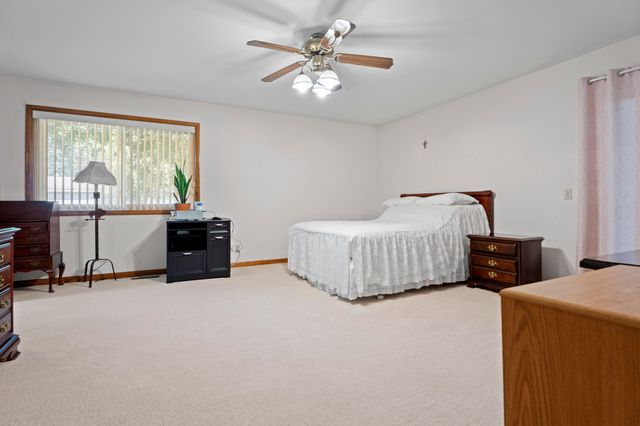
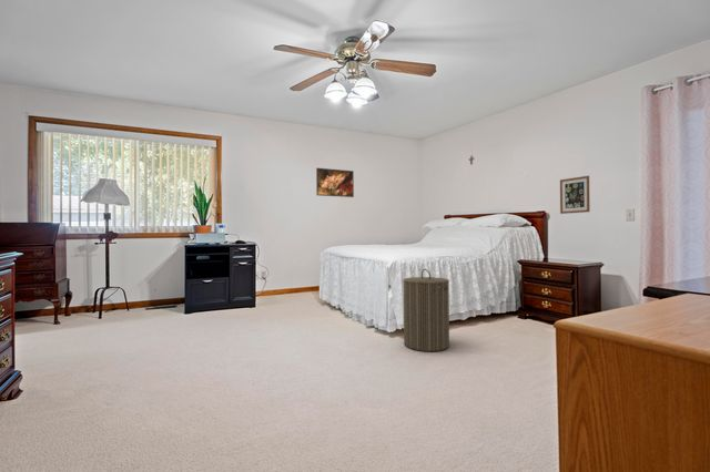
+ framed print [315,167,355,198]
+ wall art [559,175,591,215]
+ laundry hamper [402,268,450,352]
